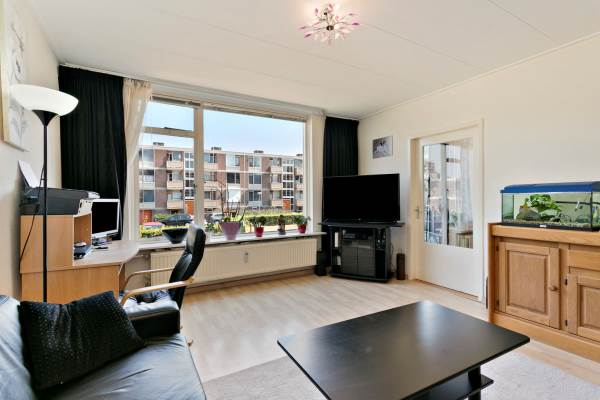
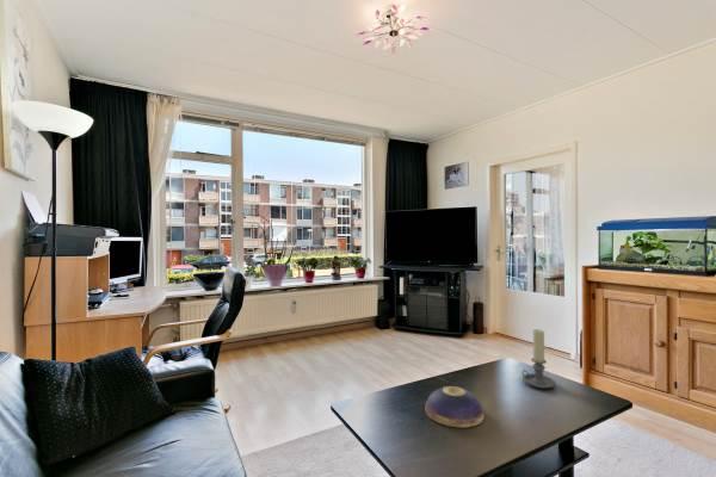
+ decorative bowl [424,385,486,428]
+ candle holder [521,328,557,390]
